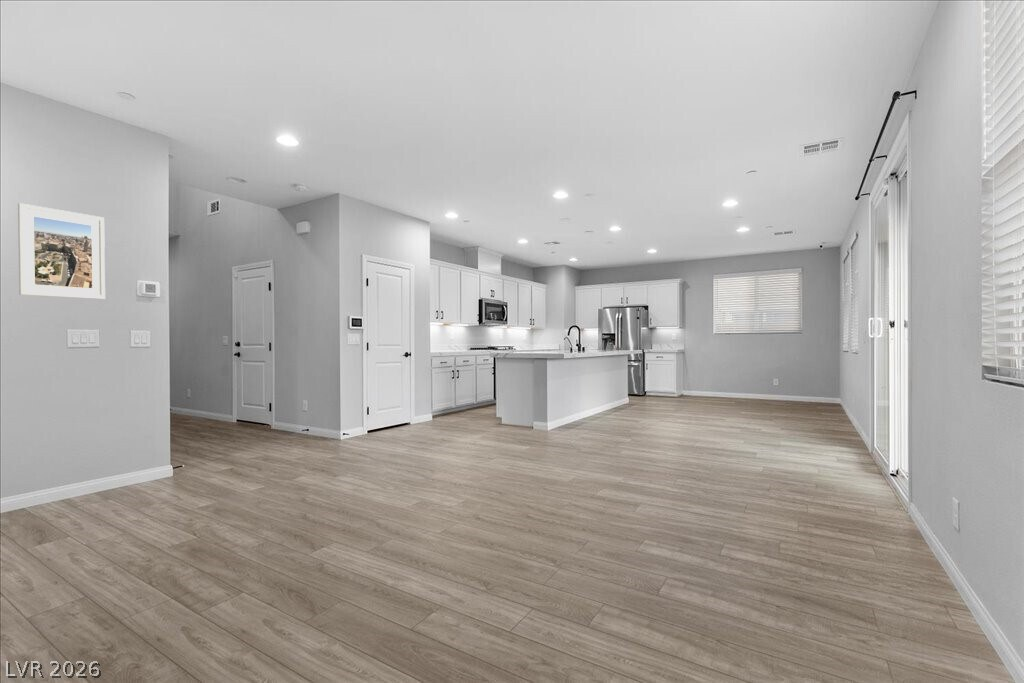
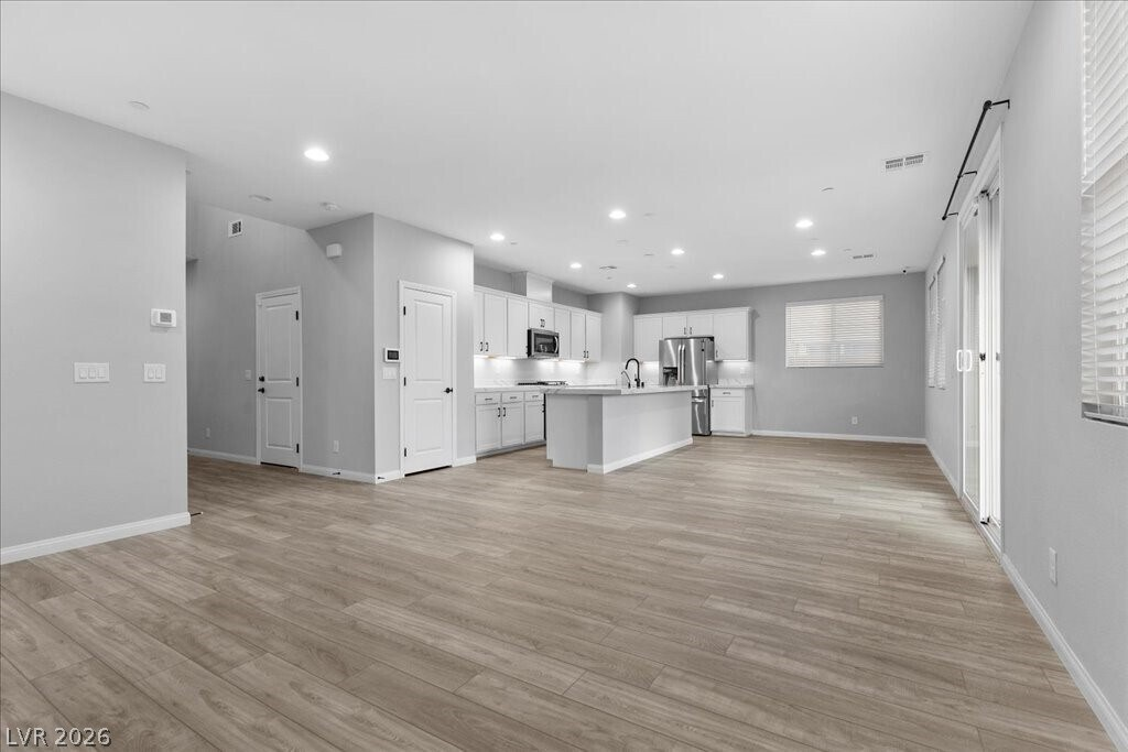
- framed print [17,202,106,300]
